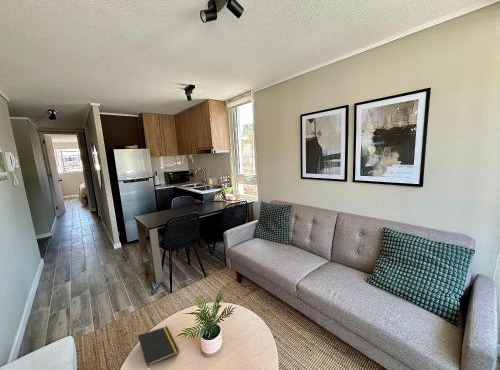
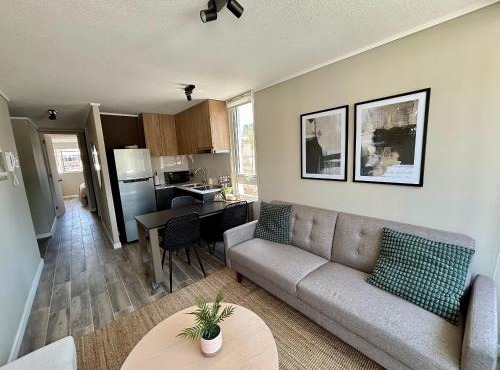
- notepad [137,325,180,367]
